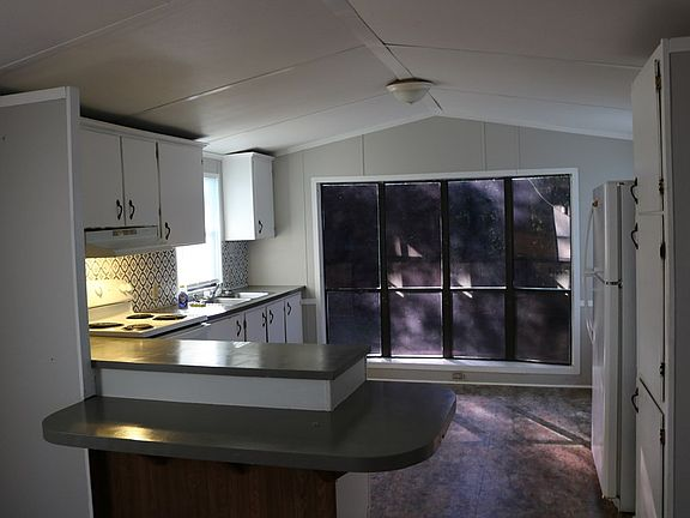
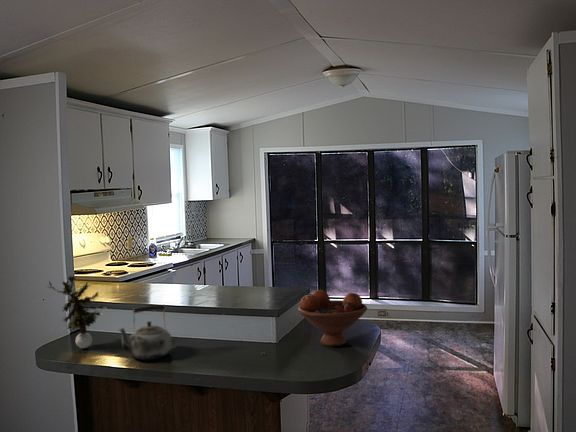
+ fruit bowl [297,289,368,347]
+ potted plant [47,275,109,349]
+ kettle [117,304,172,361]
